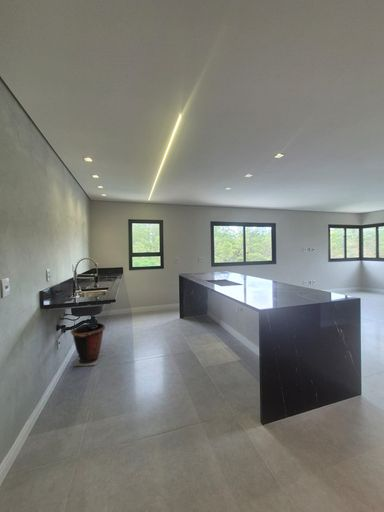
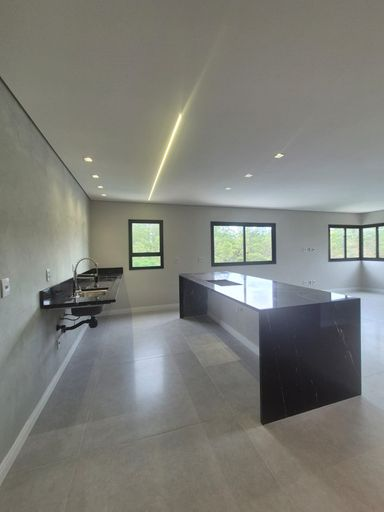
- waste bin [70,321,107,367]
